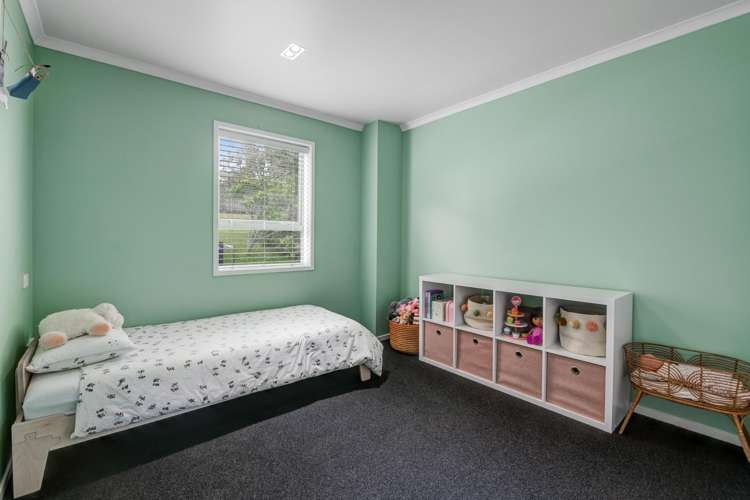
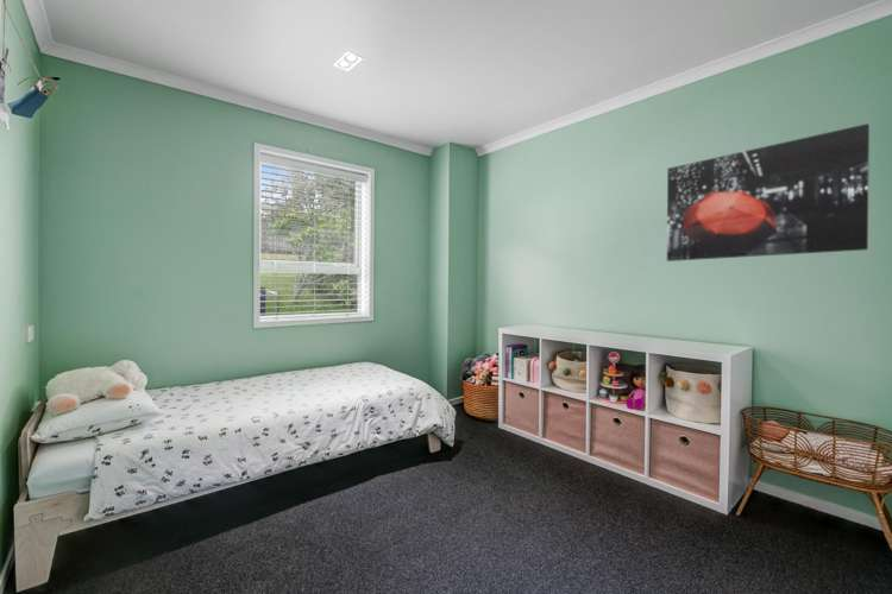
+ wall art [666,122,871,263]
